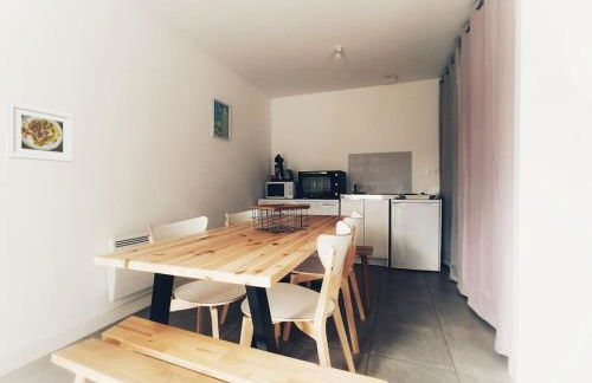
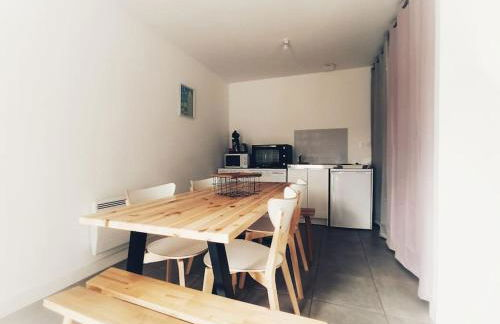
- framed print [5,100,75,163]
